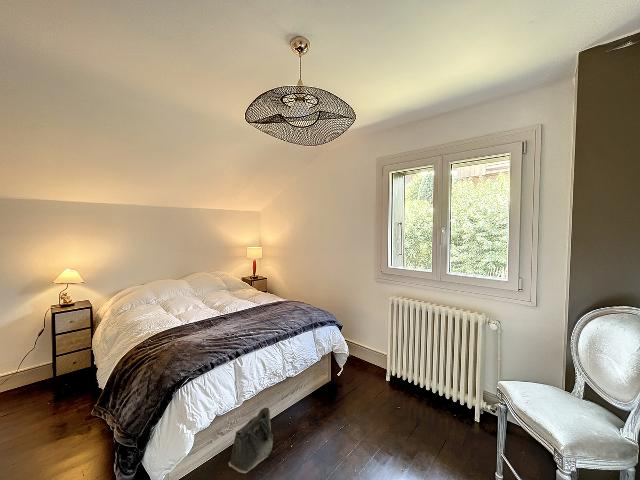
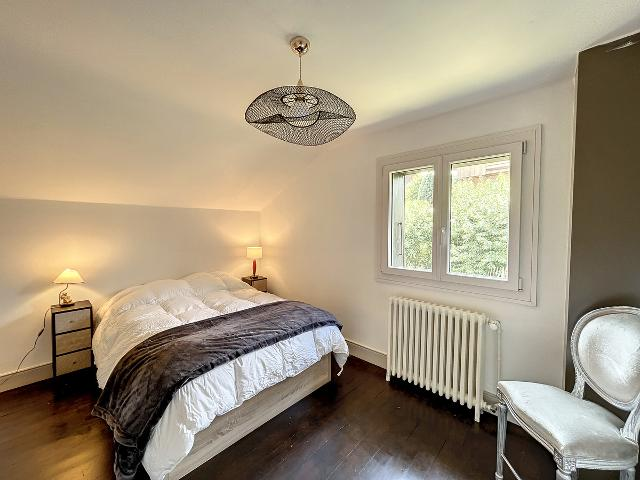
- saddlebag [227,407,274,474]
